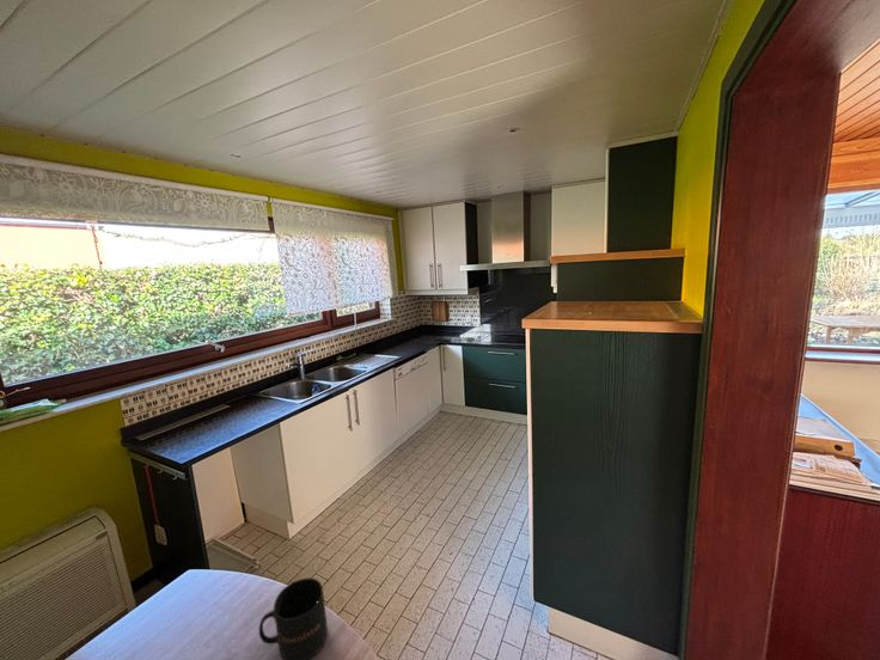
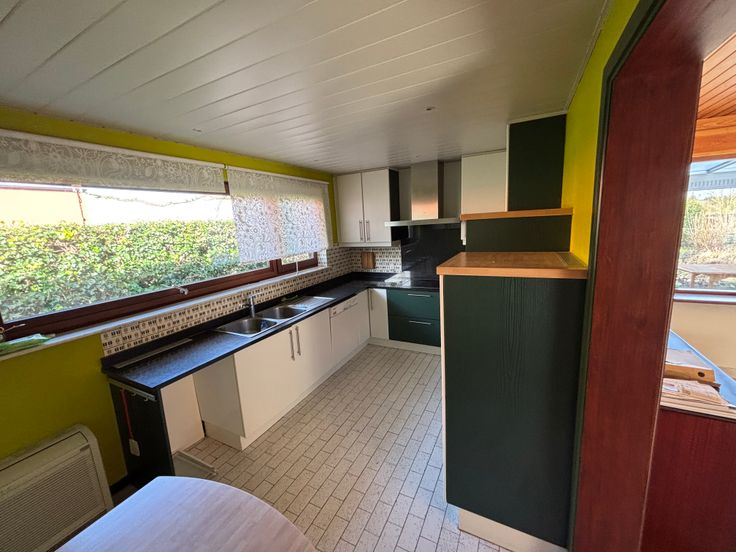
- mug [258,578,329,660]
